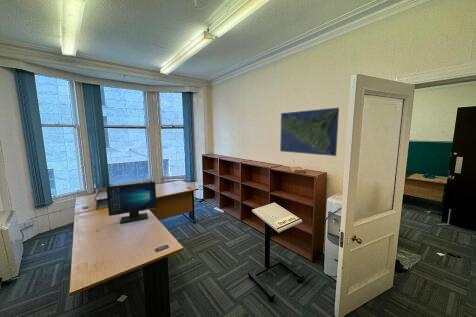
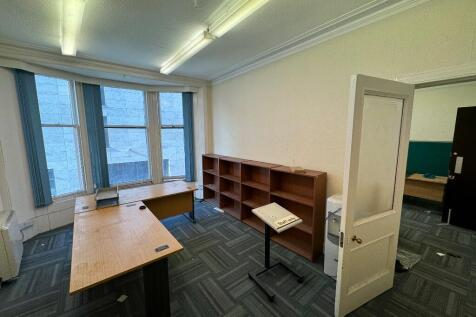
- computer monitor [105,181,158,225]
- map [279,107,340,157]
